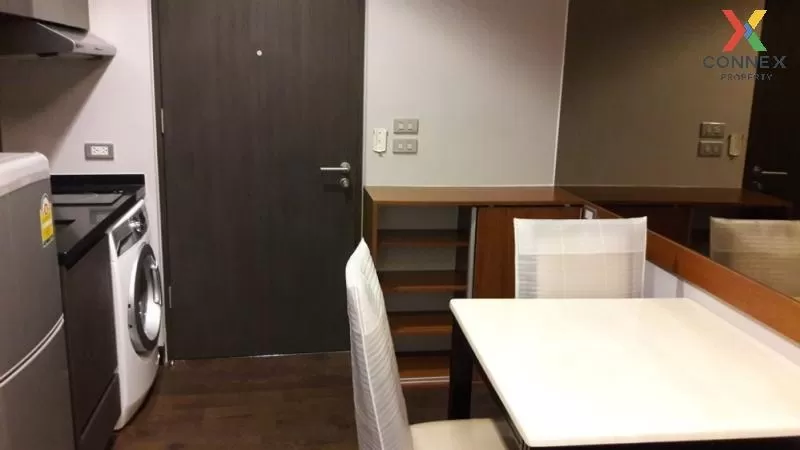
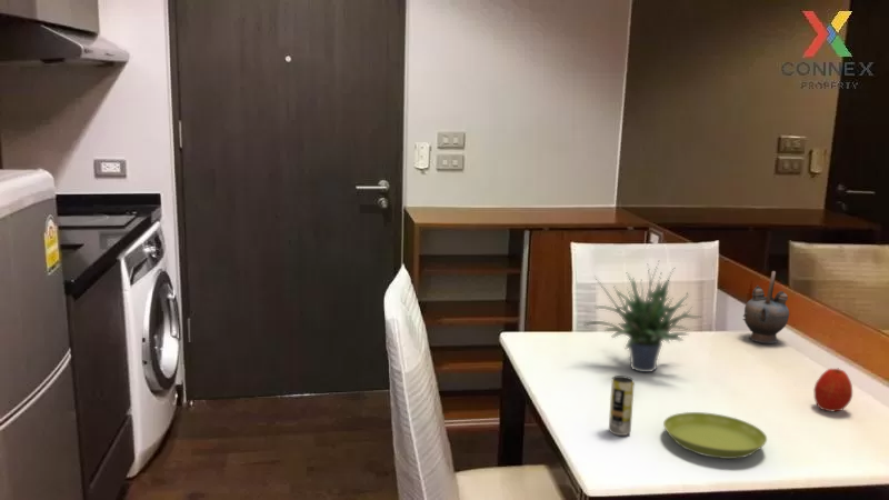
+ beverage can [608,374,636,437]
+ saucer [662,411,768,460]
+ apple [812,368,853,412]
+ teapot [742,270,790,344]
+ potted plant [581,261,703,373]
